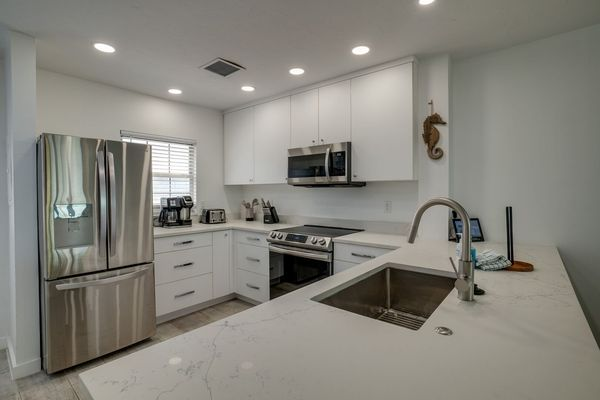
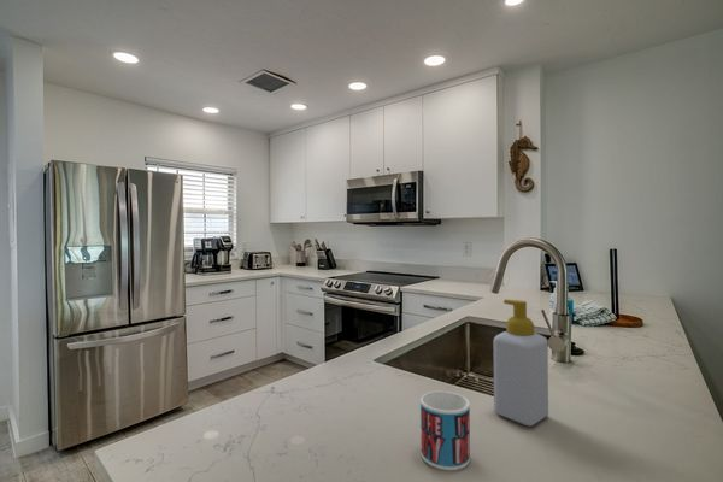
+ soap bottle [492,299,549,428]
+ mug [419,390,471,471]
